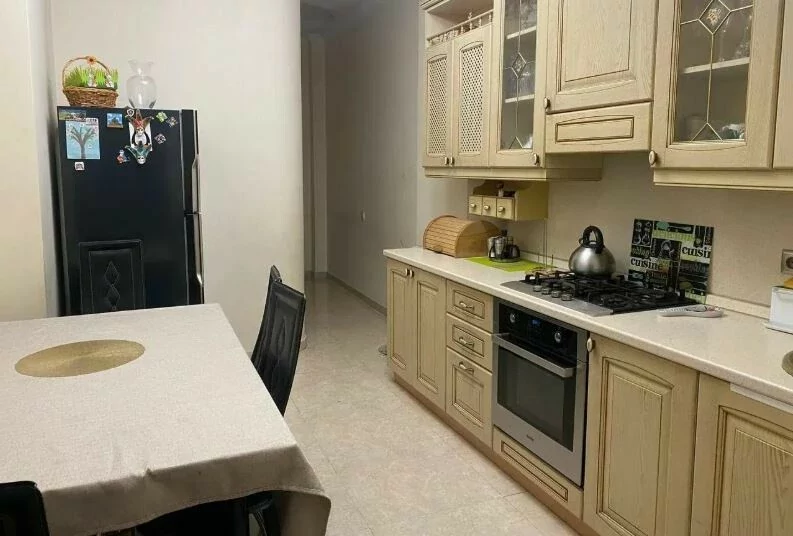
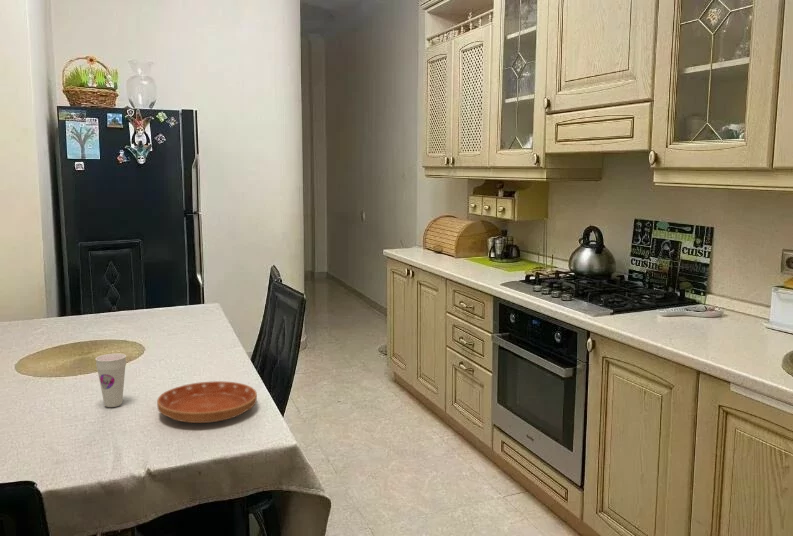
+ cup [95,352,127,408]
+ saucer [156,380,258,424]
